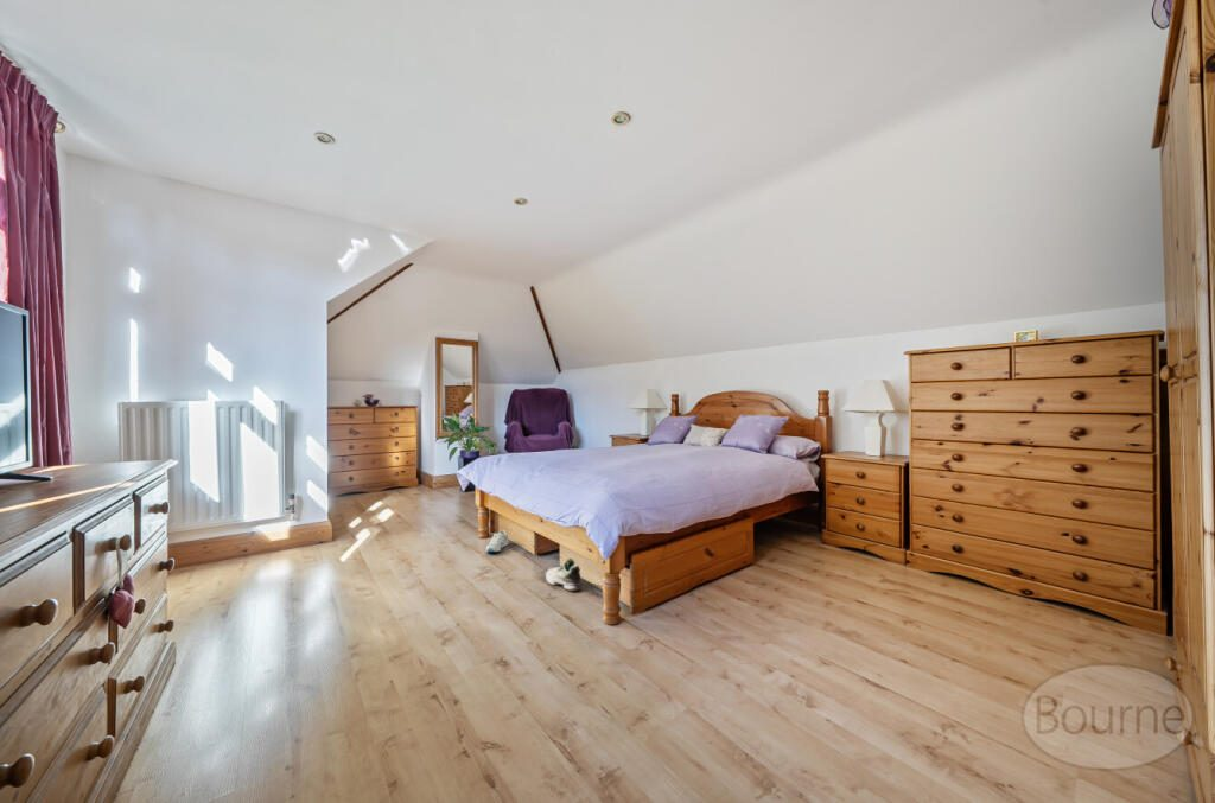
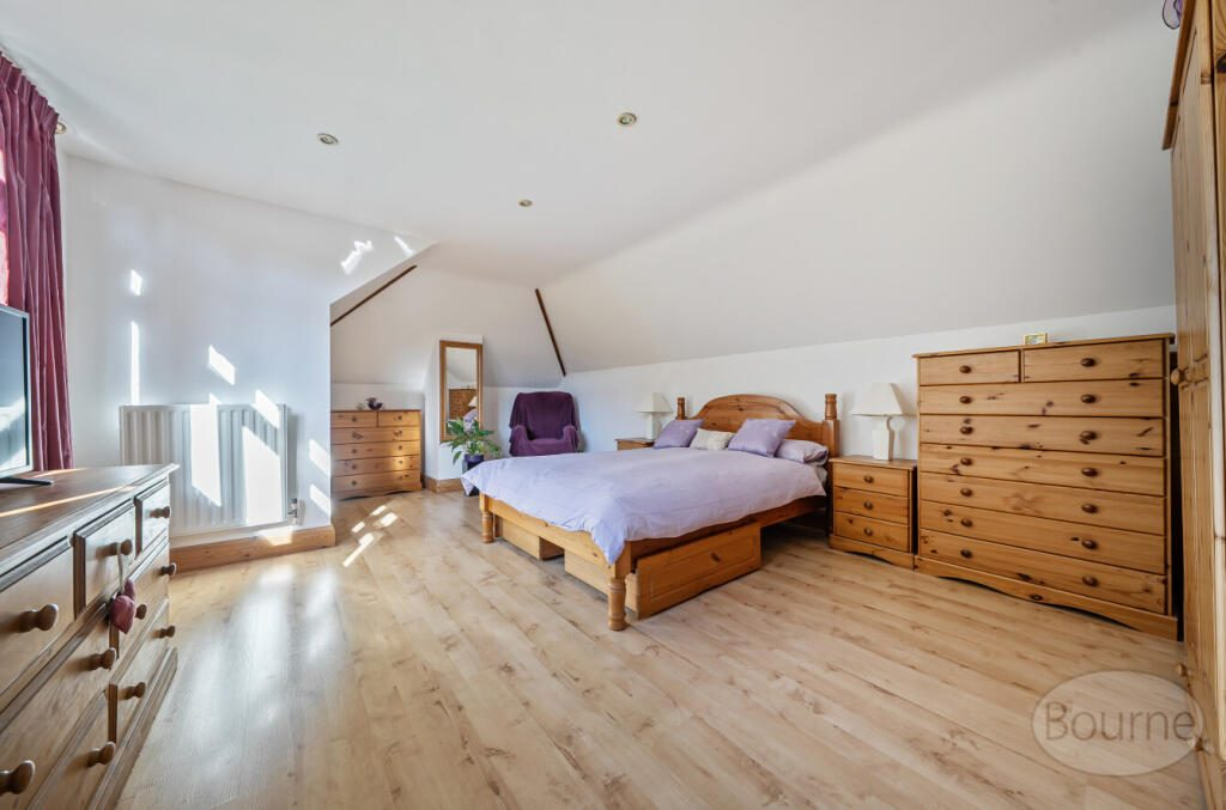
- sneaker [485,529,509,553]
- shoe [545,557,584,593]
